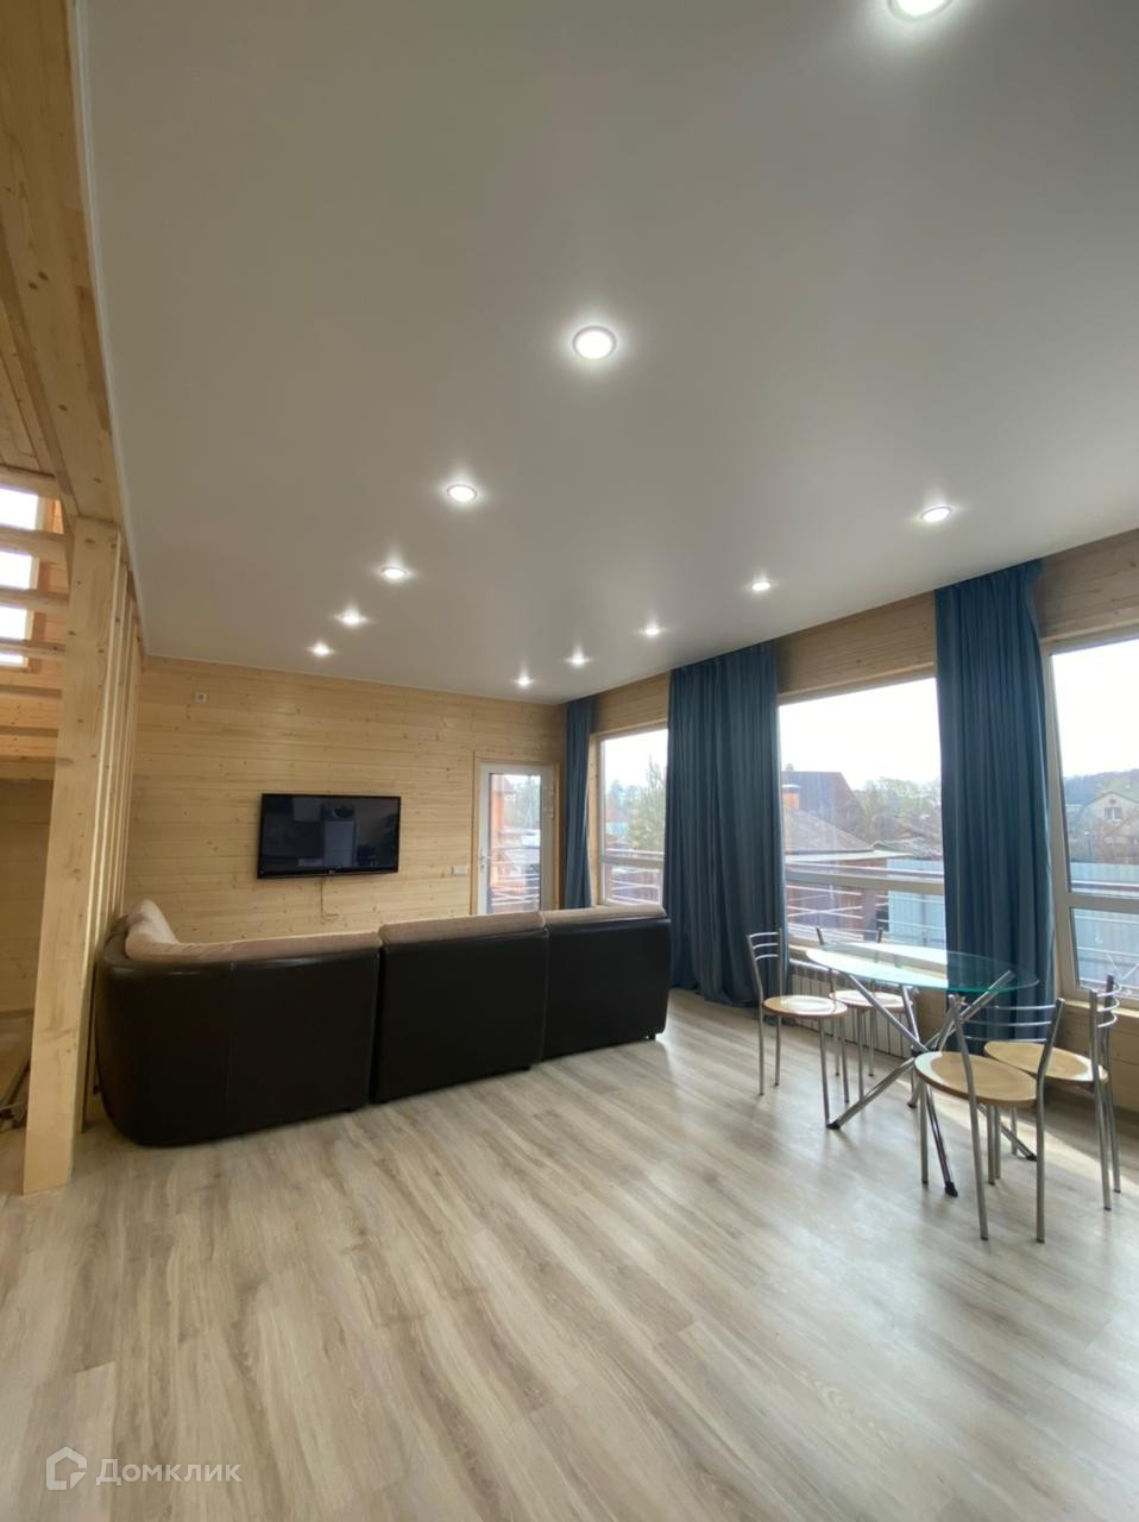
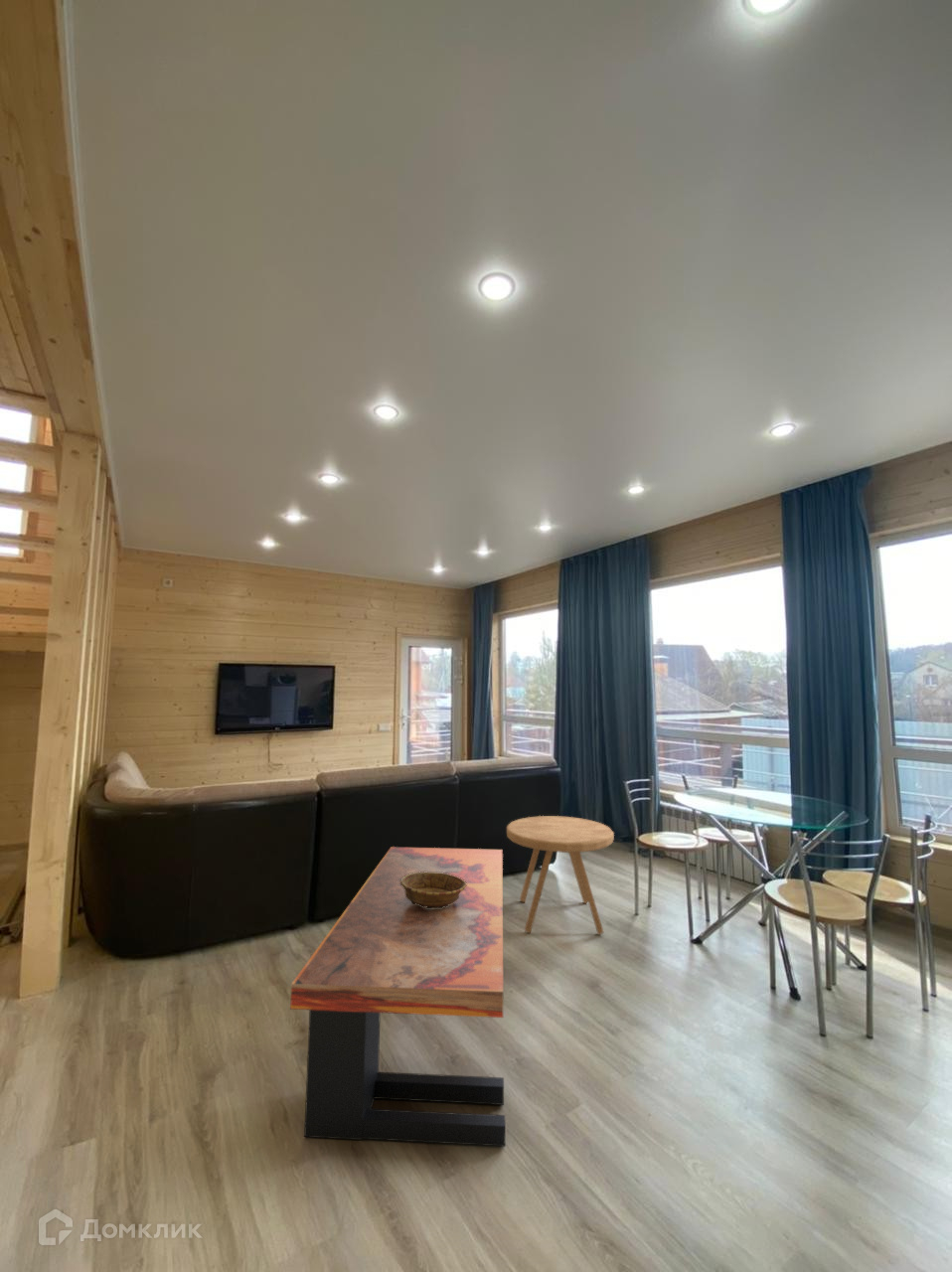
+ decorative bowl [400,872,467,908]
+ side table [506,815,615,936]
+ coffee table [289,846,506,1148]
